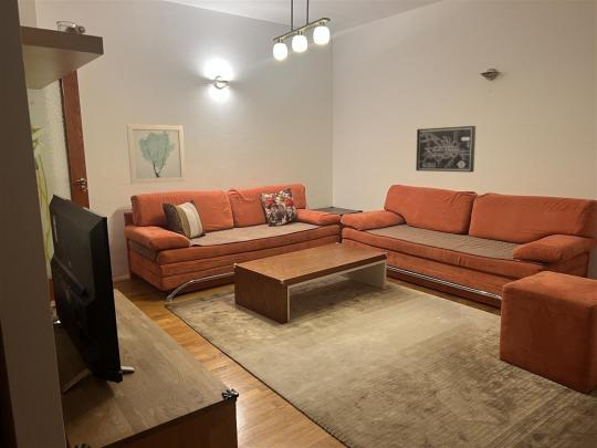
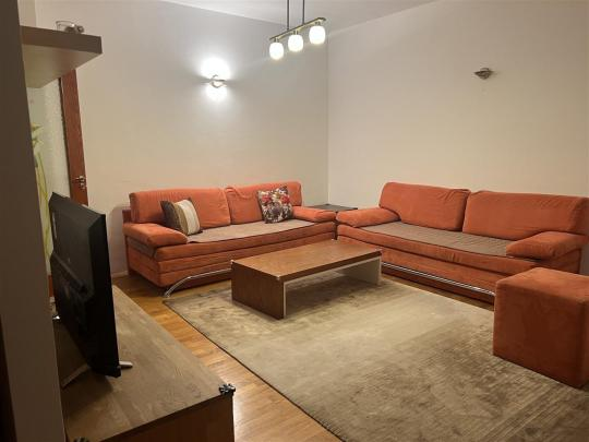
- wall art [415,125,476,174]
- wall art [126,123,187,185]
